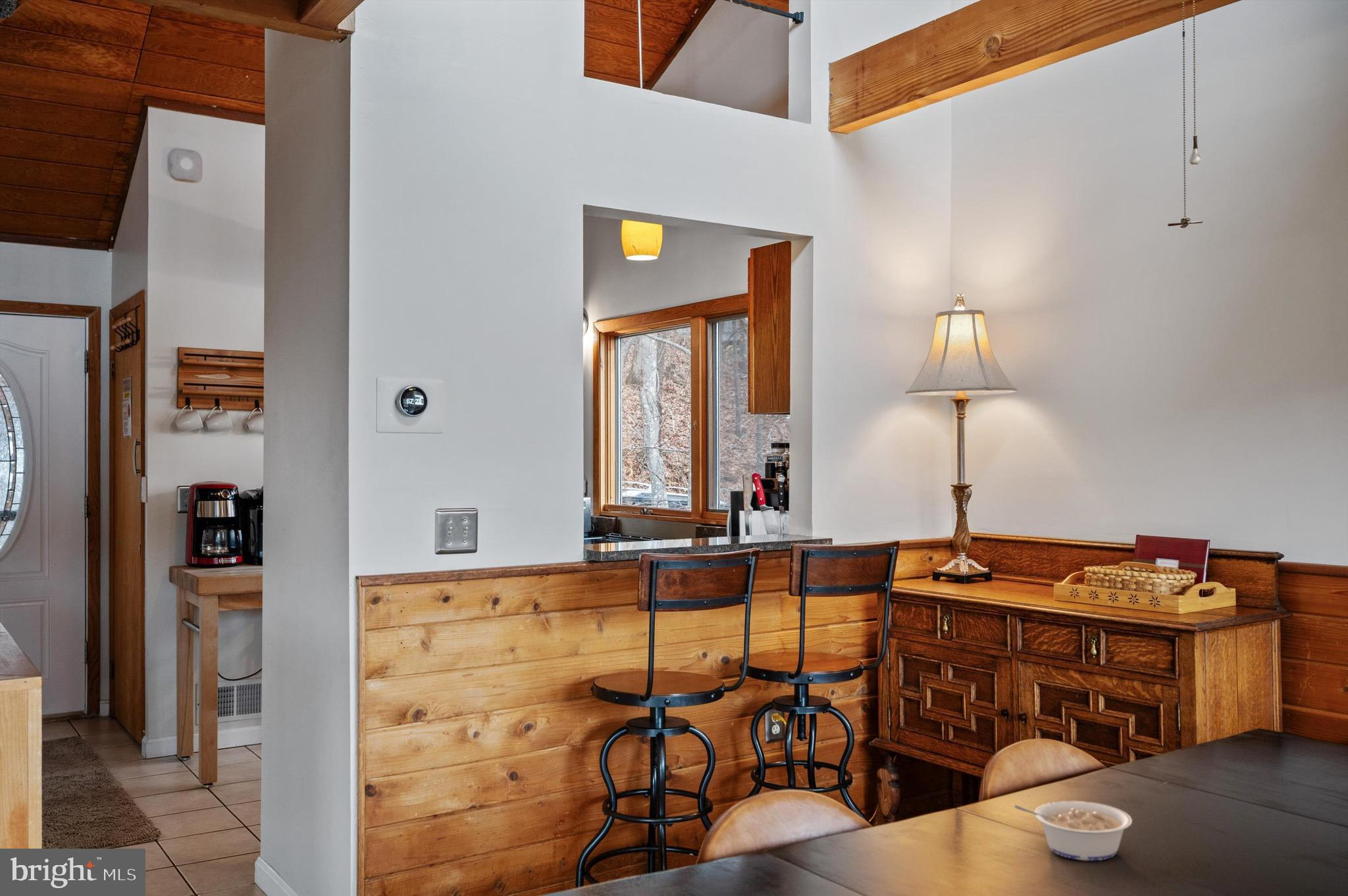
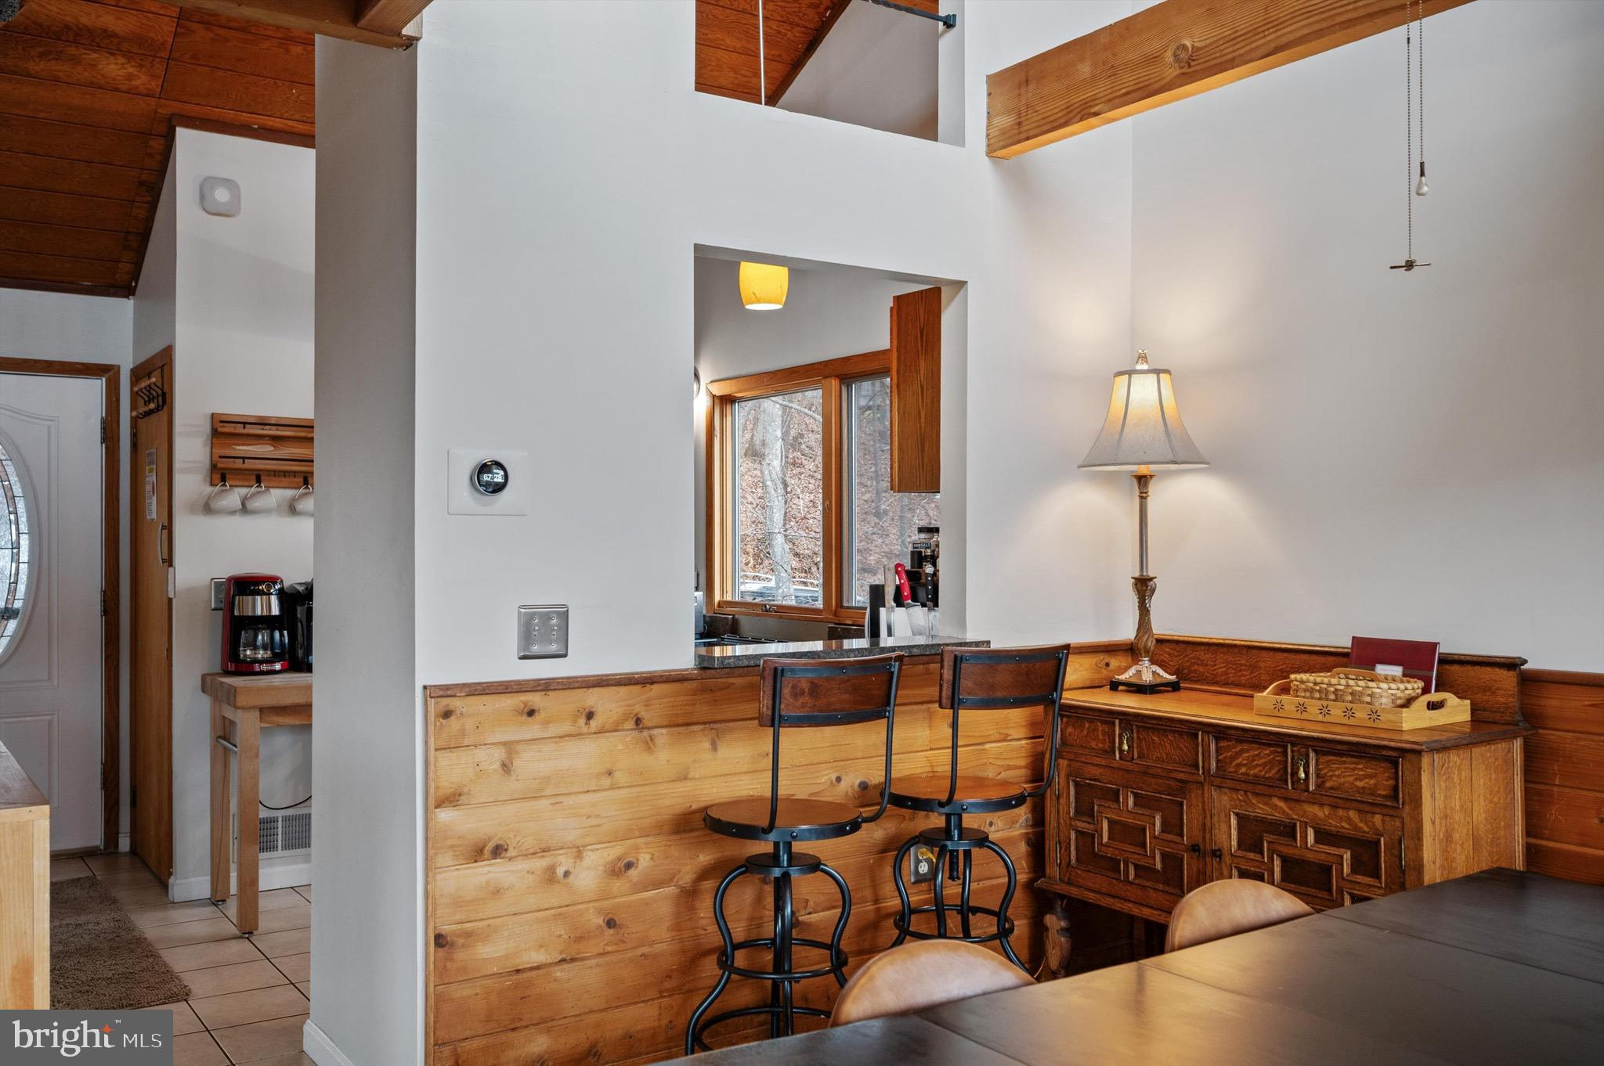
- legume [1014,800,1133,862]
